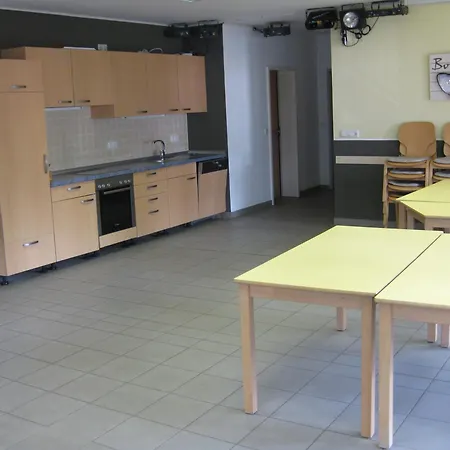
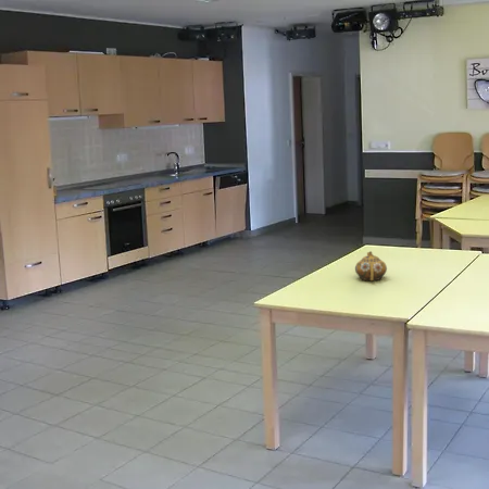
+ teapot [354,250,388,281]
